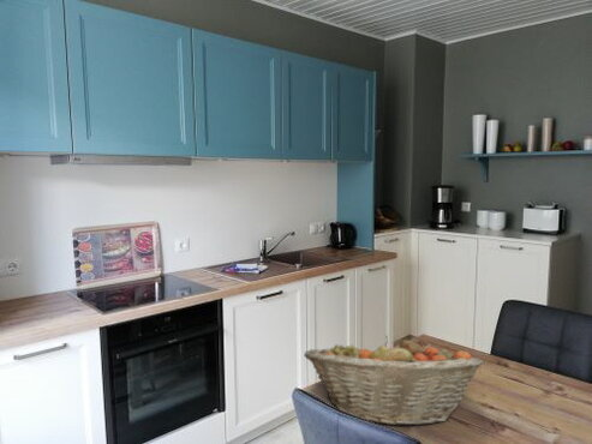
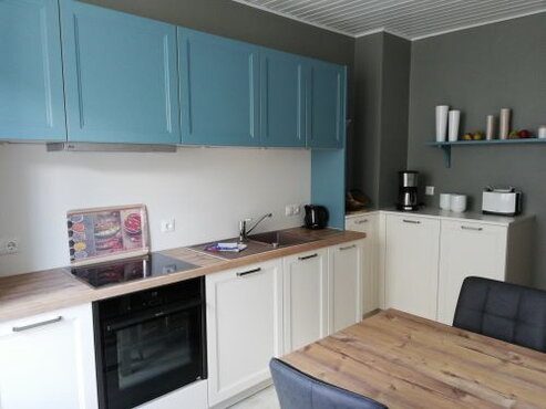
- fruit basket [303,335,484,427]
